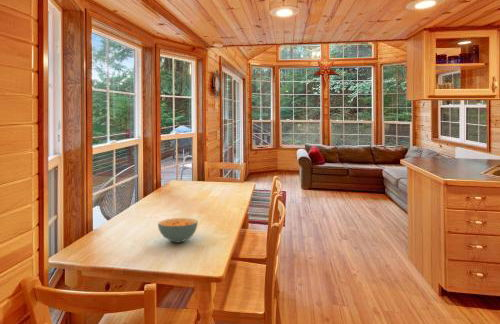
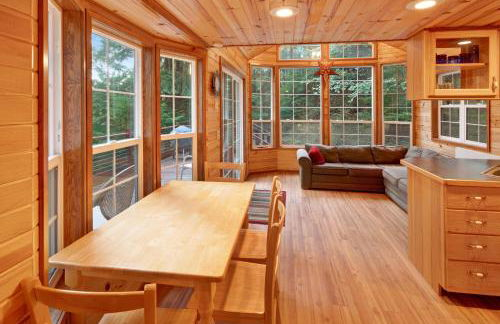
- cereal bowl [157,217,199,244]
